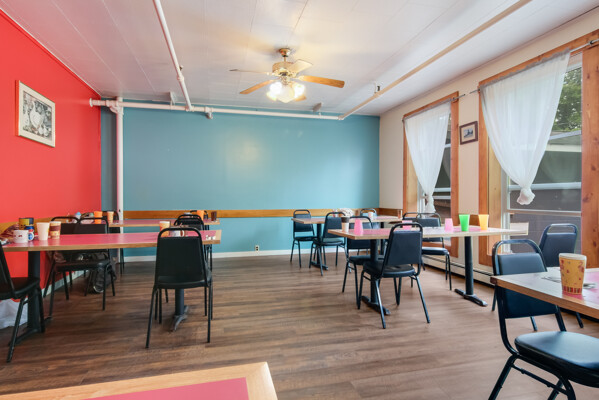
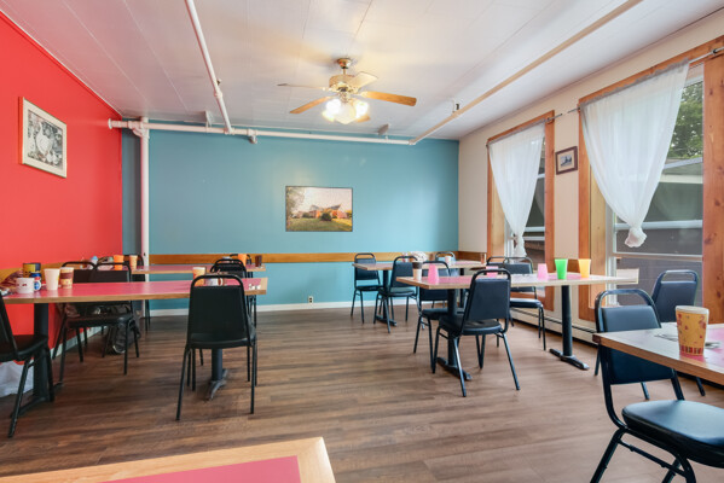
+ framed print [284,185,354,233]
